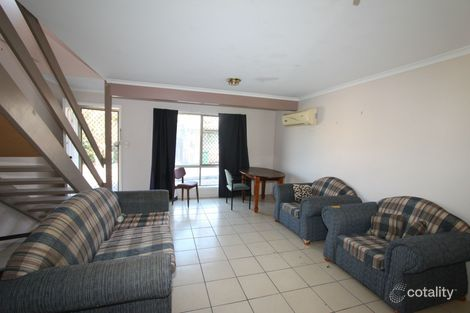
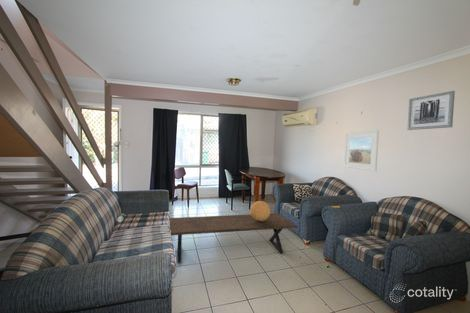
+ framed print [343,129,380,172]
+ coffee table [168,212,300,264]
+ wall art [406,90,456,131]
+ decorative sphere [249,200,271,221]
